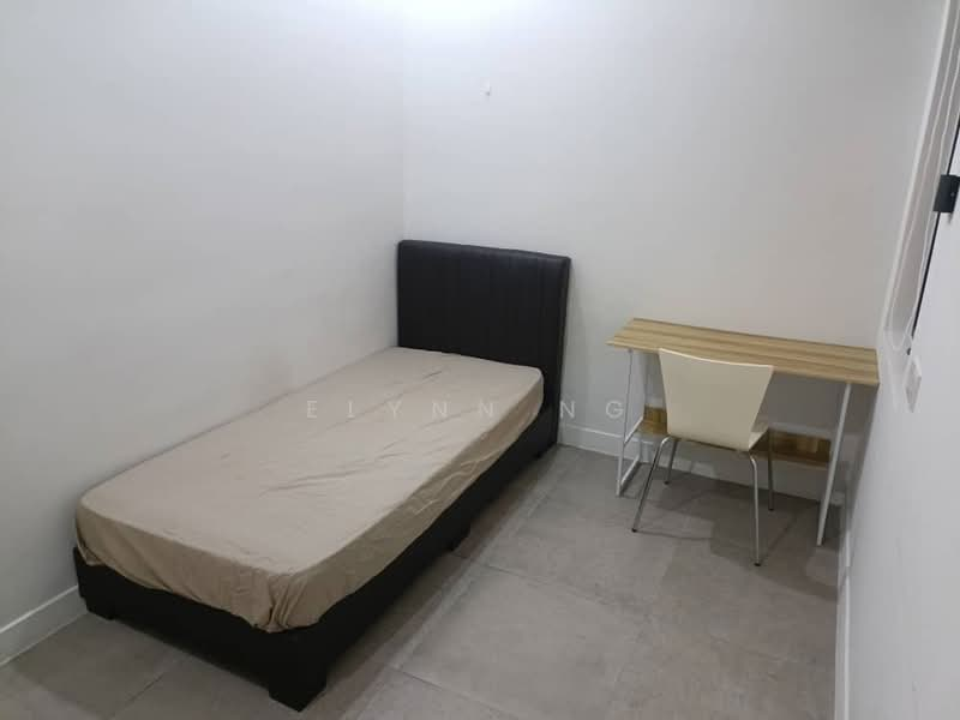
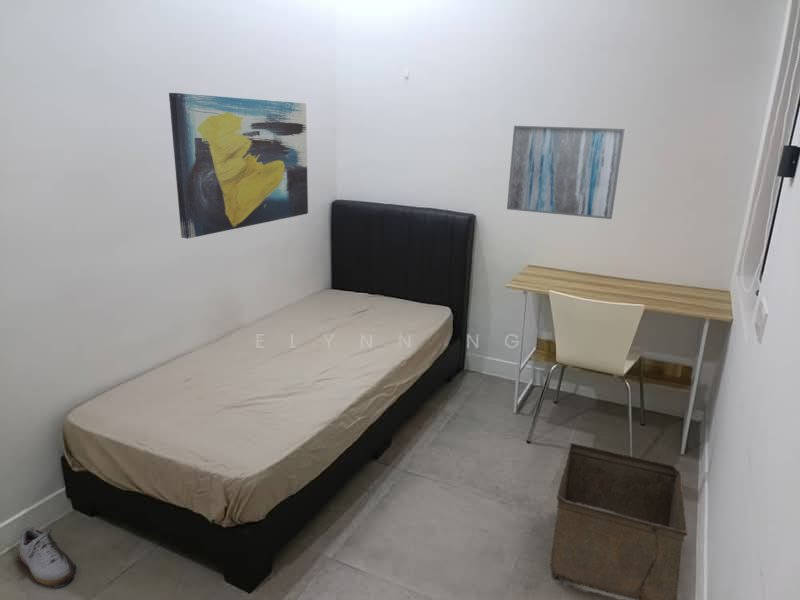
+ wall art [168,92,309,240]
+ sneaker [18,526,78,588]
+ wall art [506,125,626,220]
+ storage bin [549,442,688,600]
